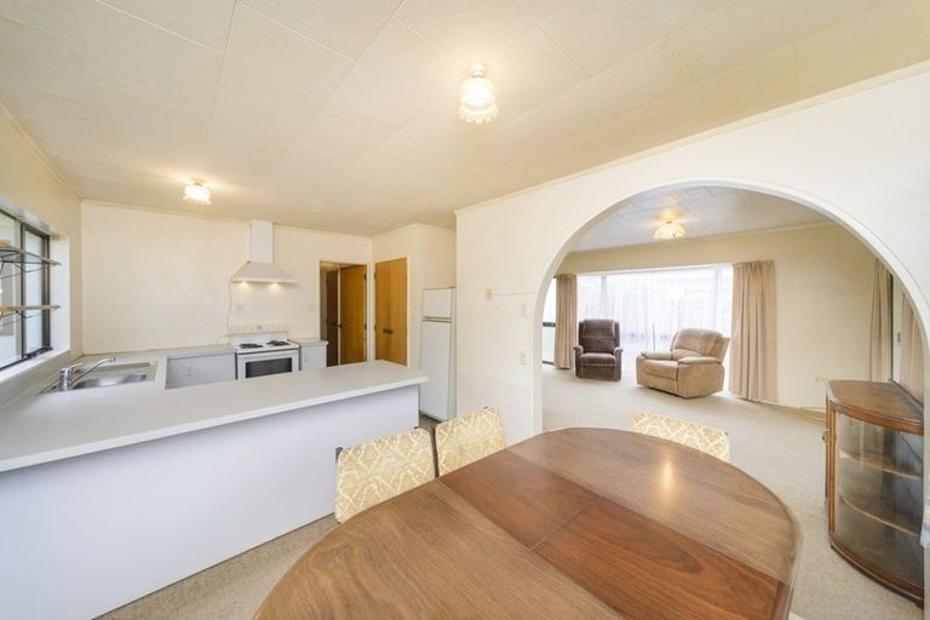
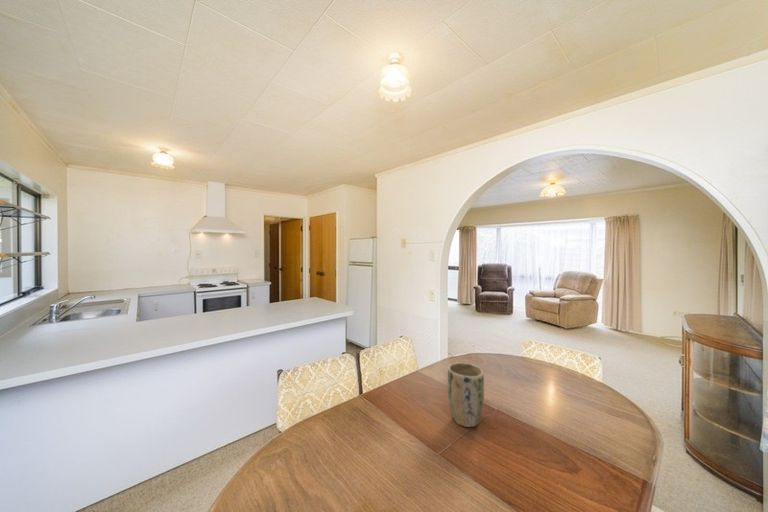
+ plant pot [447,362,485,428]
